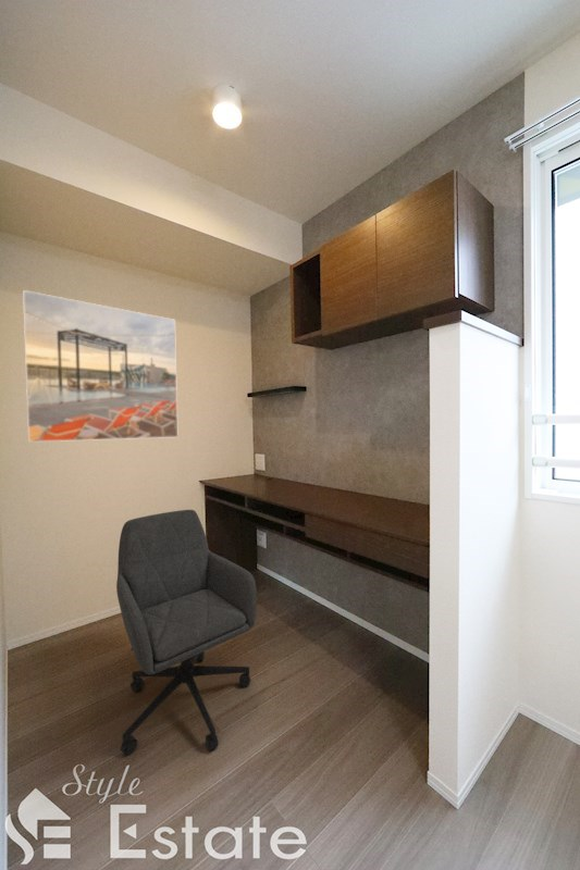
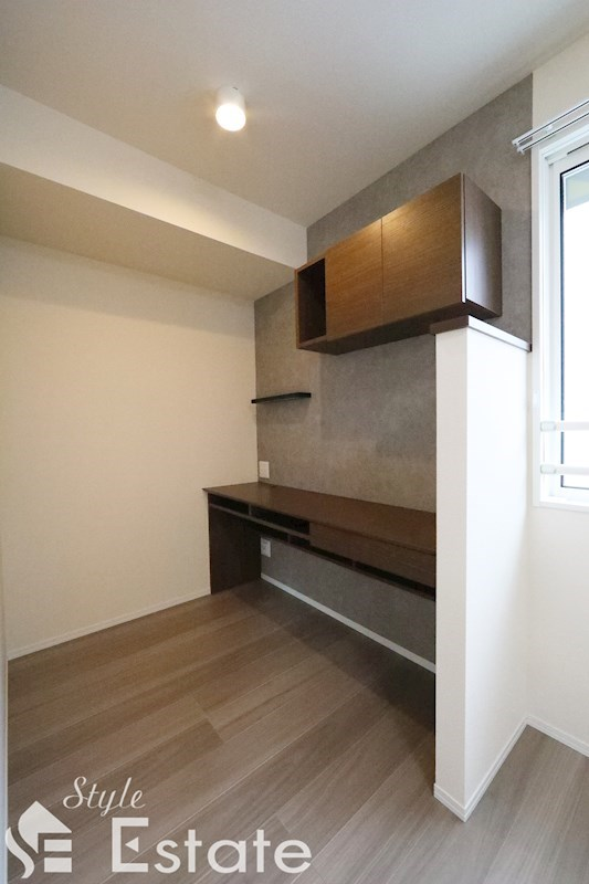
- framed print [22,289,180,443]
- office chair [115,509,258,756]
